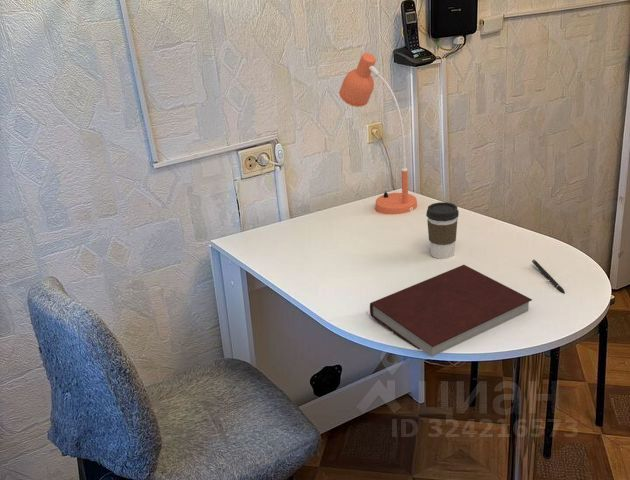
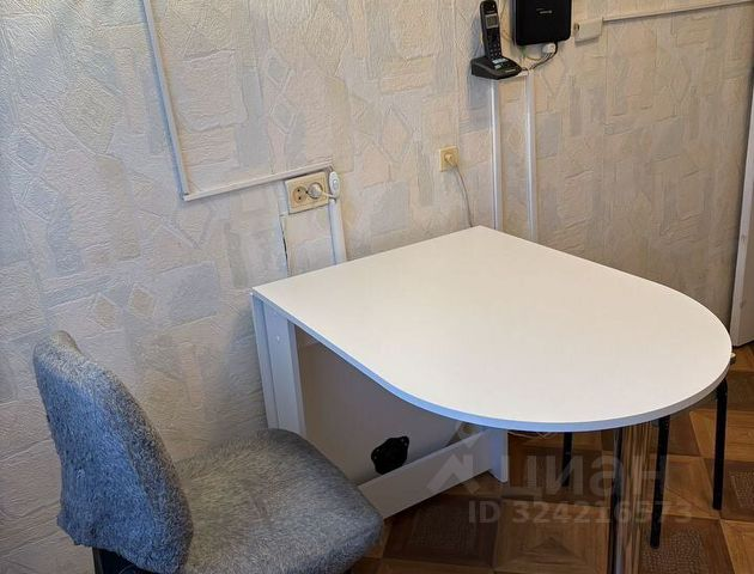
- coffee cup [425,201,460,260]
- notebook [369,264,533,357]
- pen [531,259,566,294]
- desk lamp [338,52,418,215]
